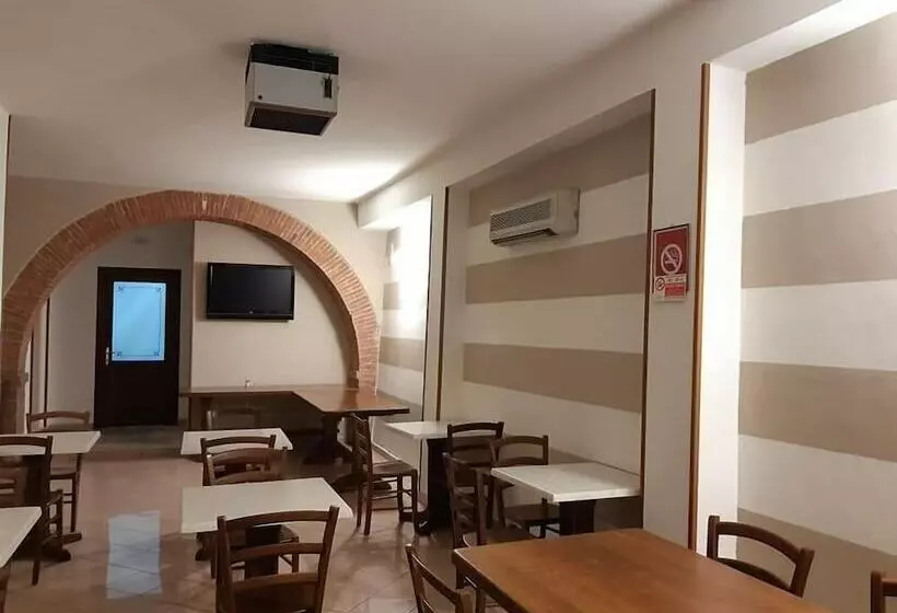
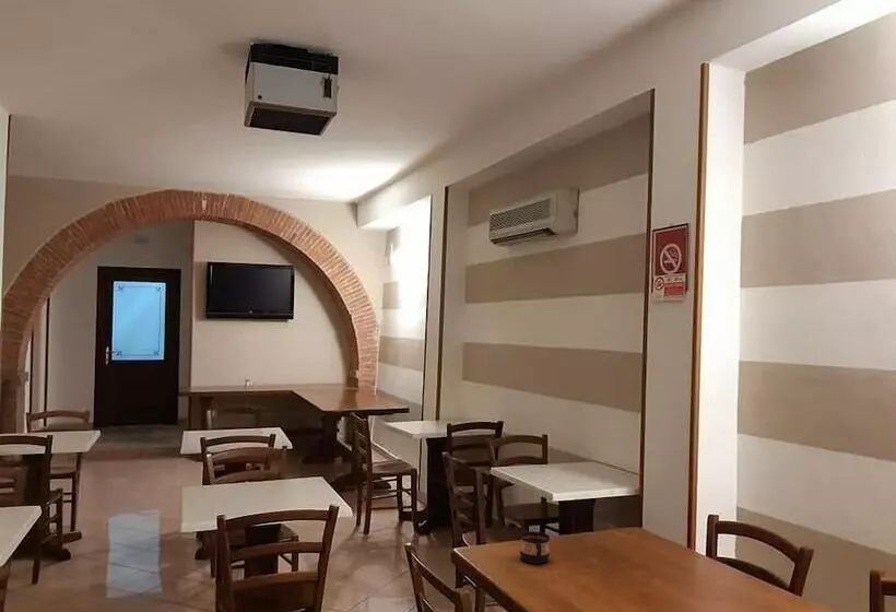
+ cup [519,530,551,564]
